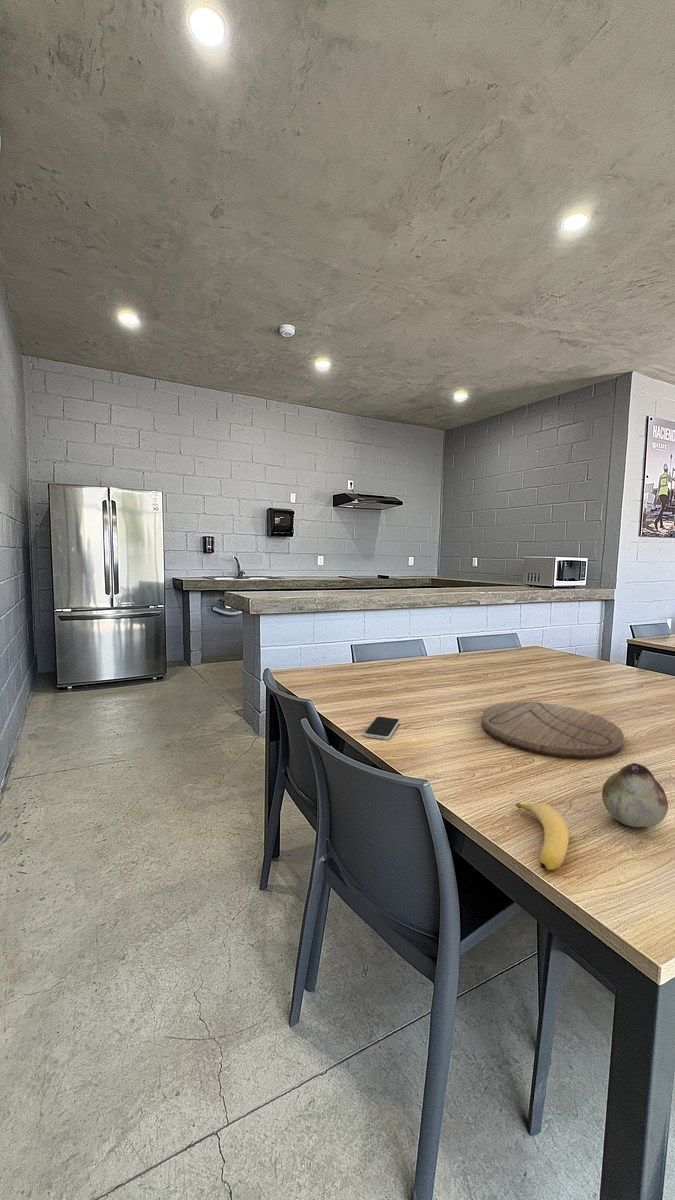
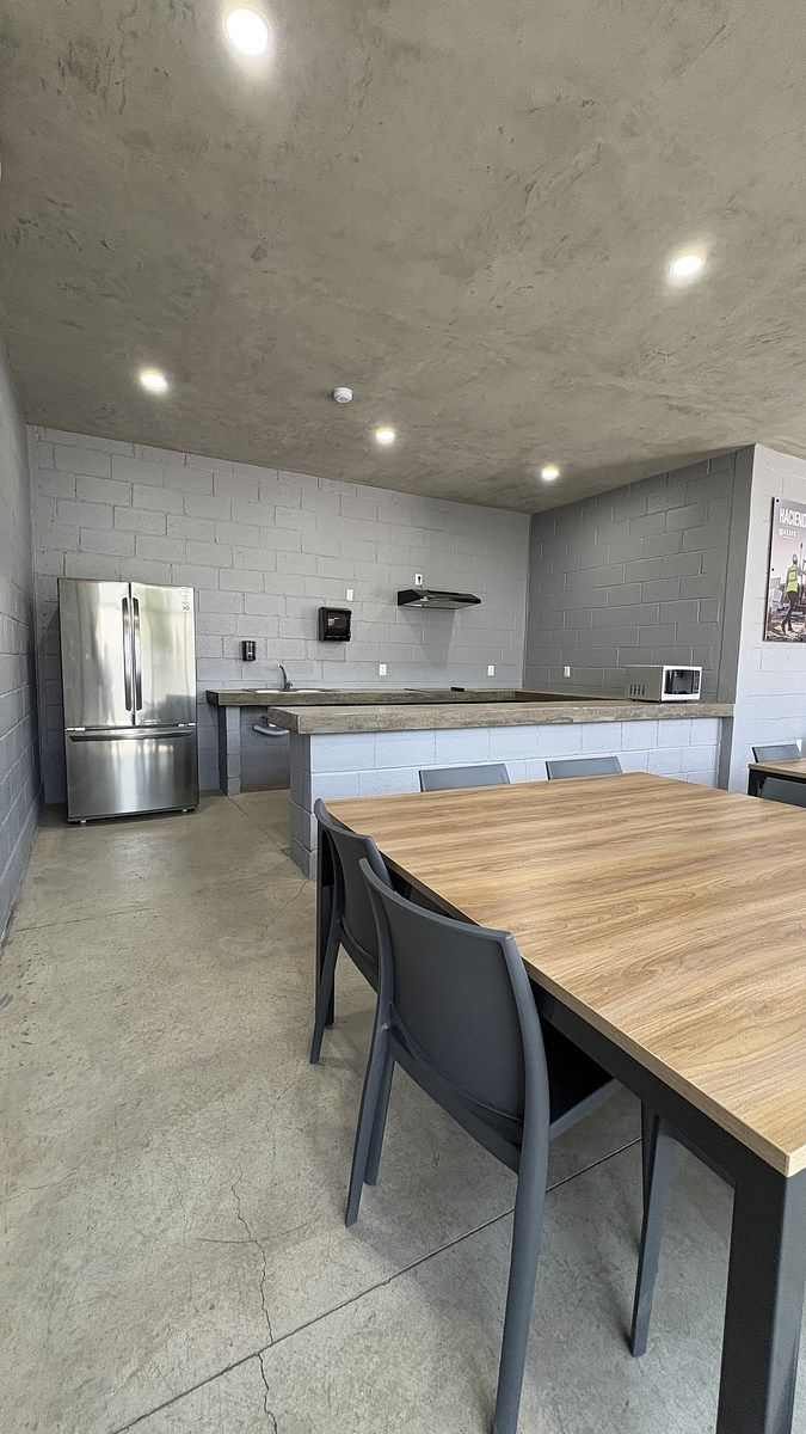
- fruit [601,762,669,828]
- cutting board [481,701,625,760]
- banana [515,802,570,871]
- smartphone [363,716,400,741]
